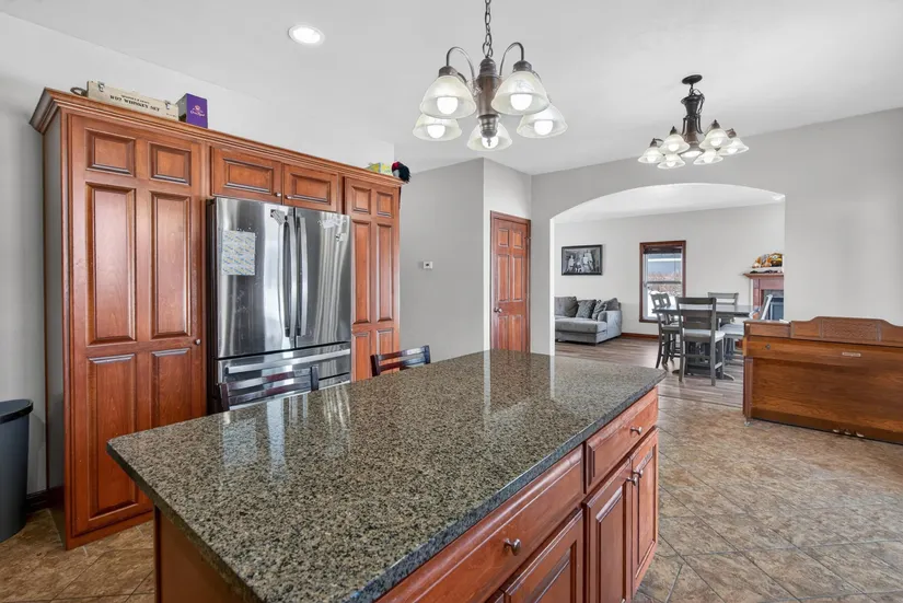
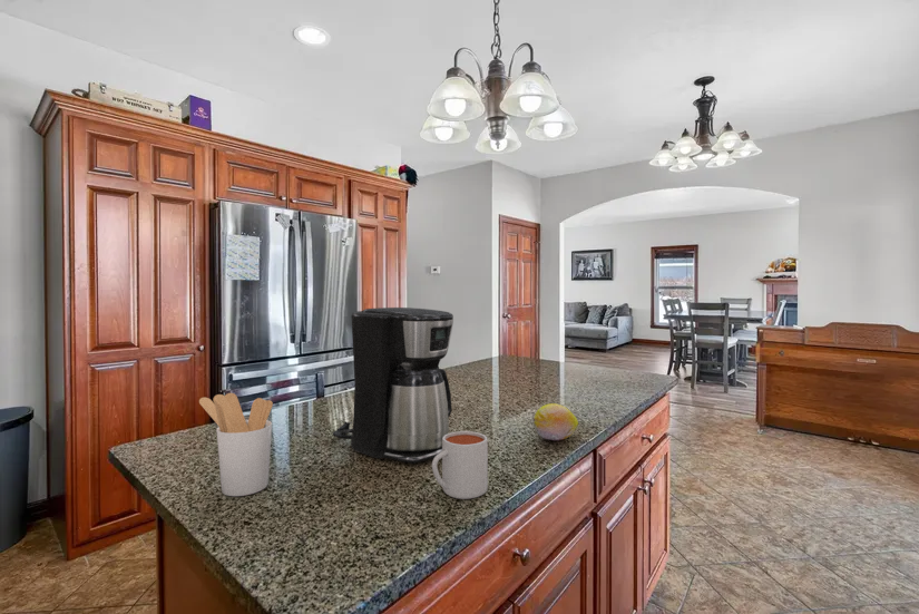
+ mug [431,430,489,500]
+ coffee maker [332,306,454,465]
+ utensil holder [198,392,274,497]
+ fruit [531,402,579,441]
